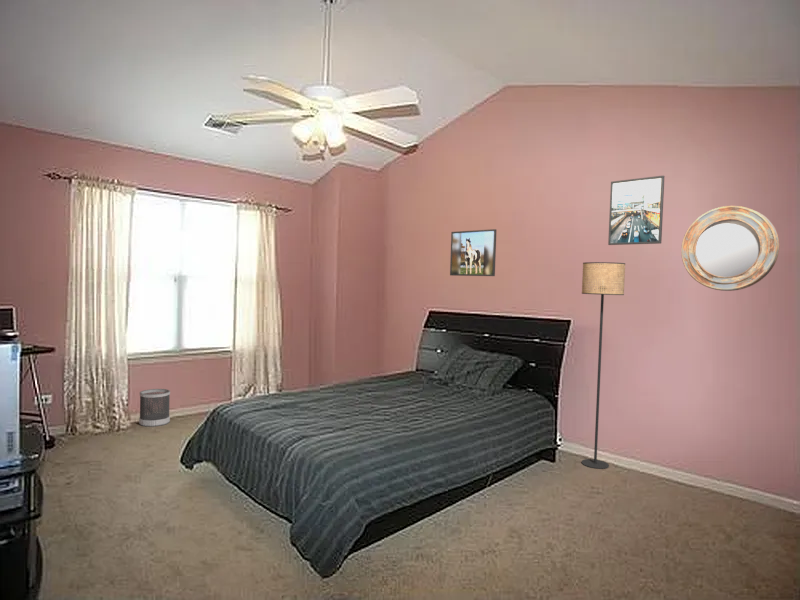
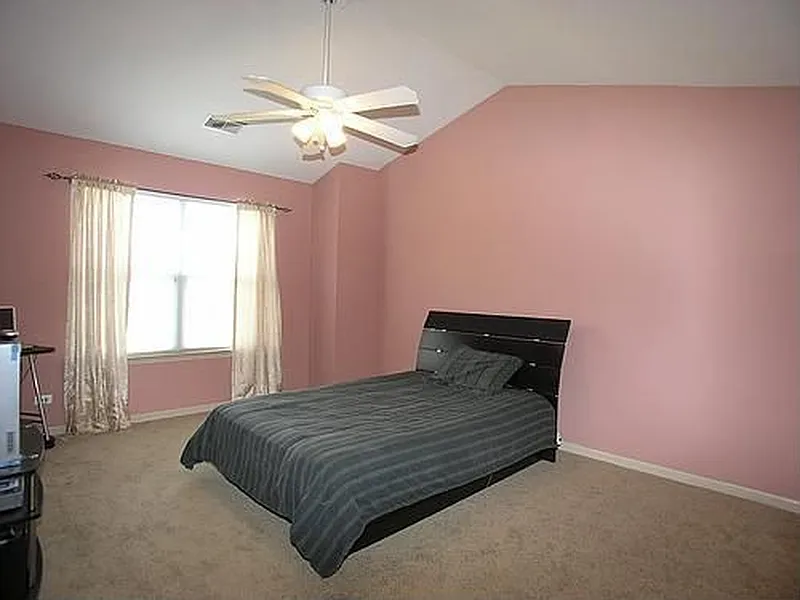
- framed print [449,228,497,277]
- home mirror [680,205,780,292]
- wastebasket [138,388,171,428]
- floor lamp [581,261,626,470]
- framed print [607,175,665,246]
